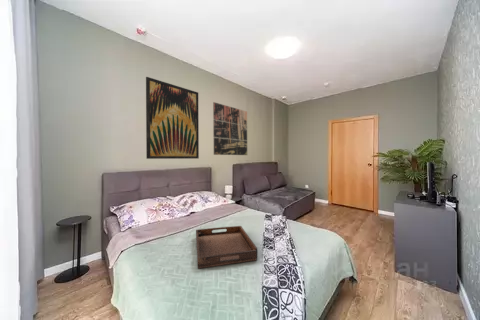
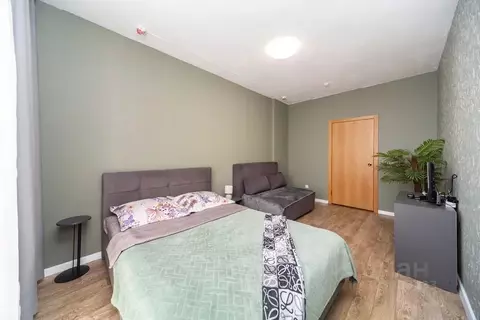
- serving tray [195,225,258,269]
- wall art [212,101,248,156]
- wall art [145,76,200,160]
